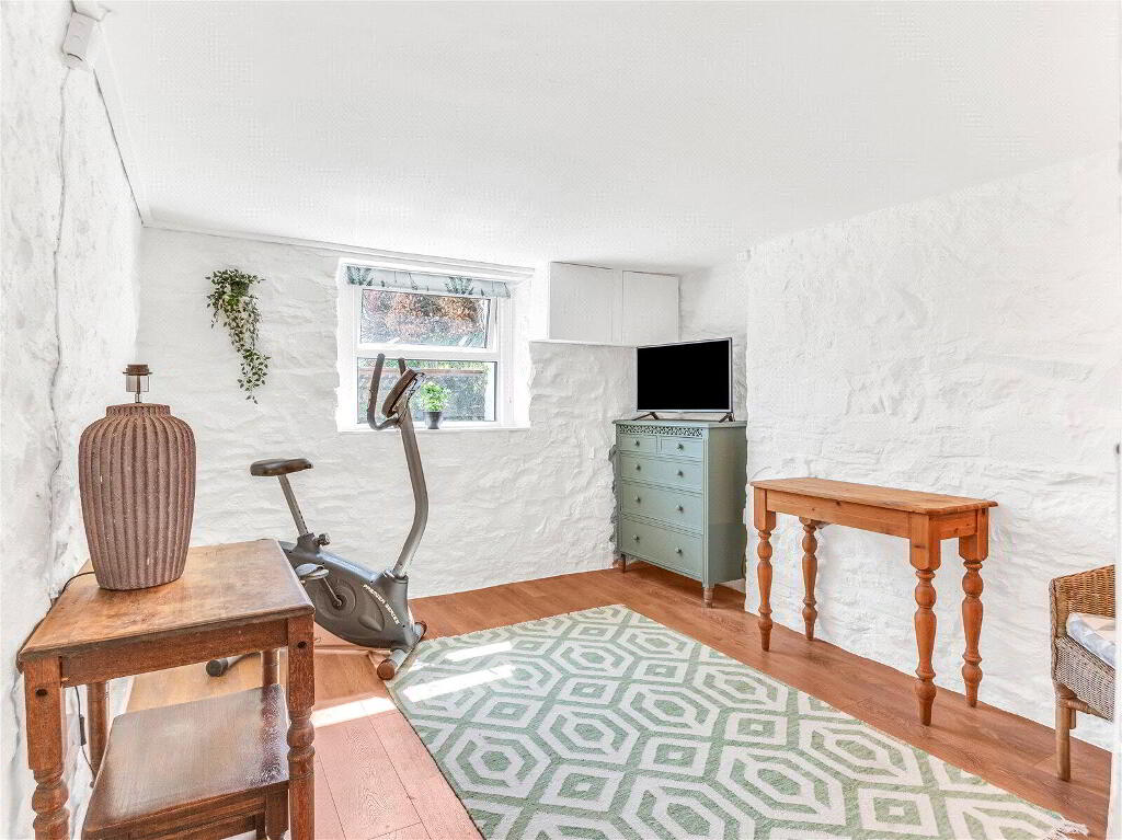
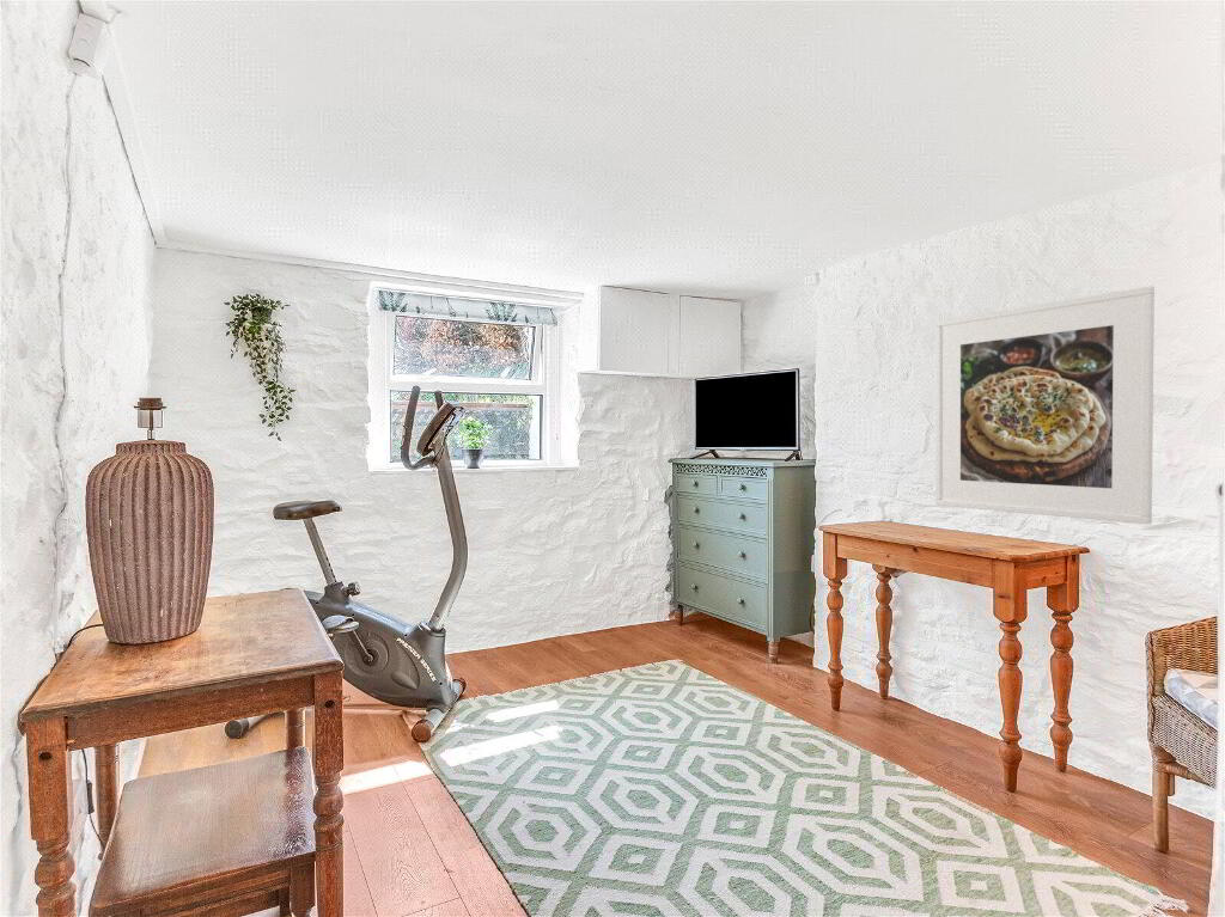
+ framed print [934,285,1156,525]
